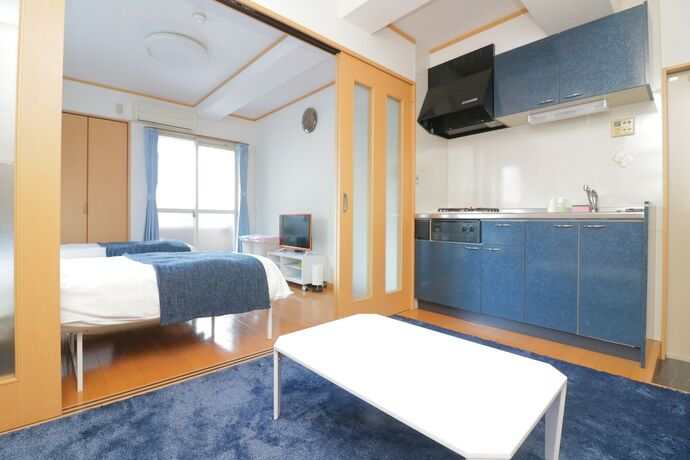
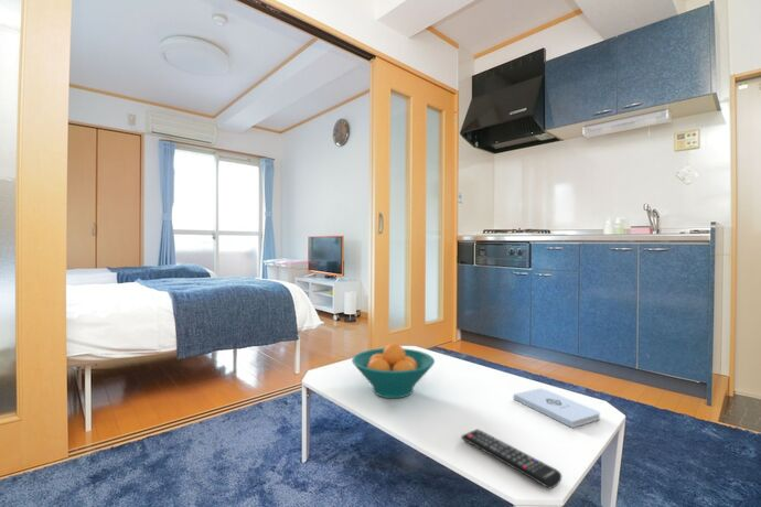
+ fruit bowl [351,343,436,399]
+ notepad [513,387,601,429]
+ remote control [460,428,562,490]
